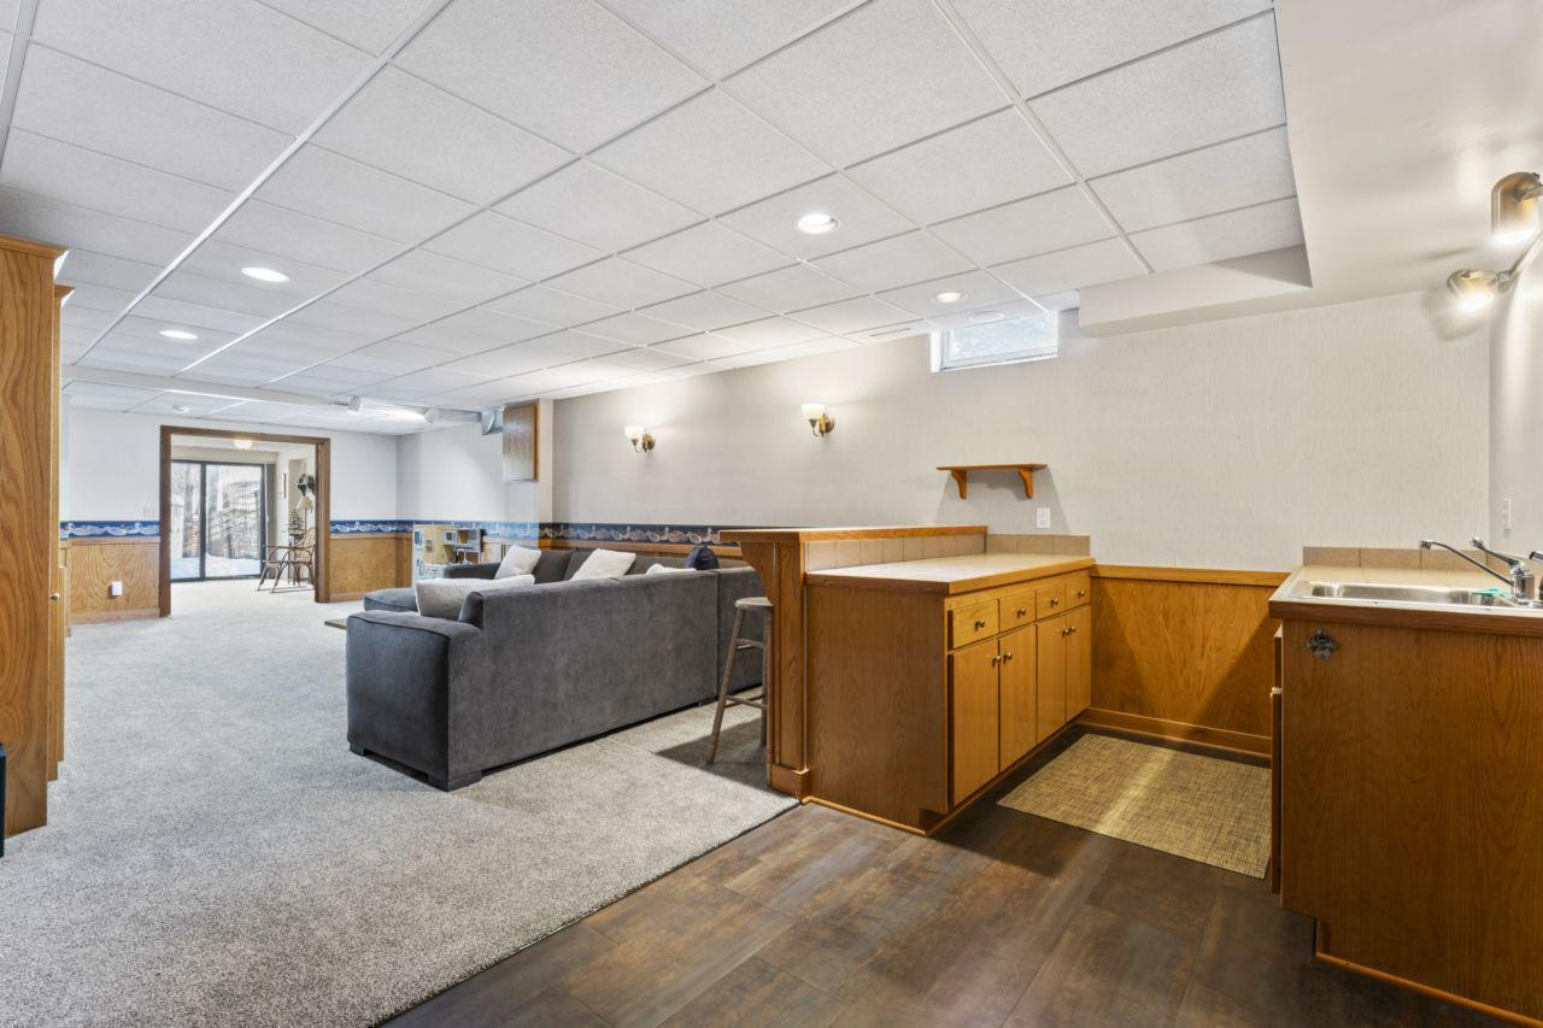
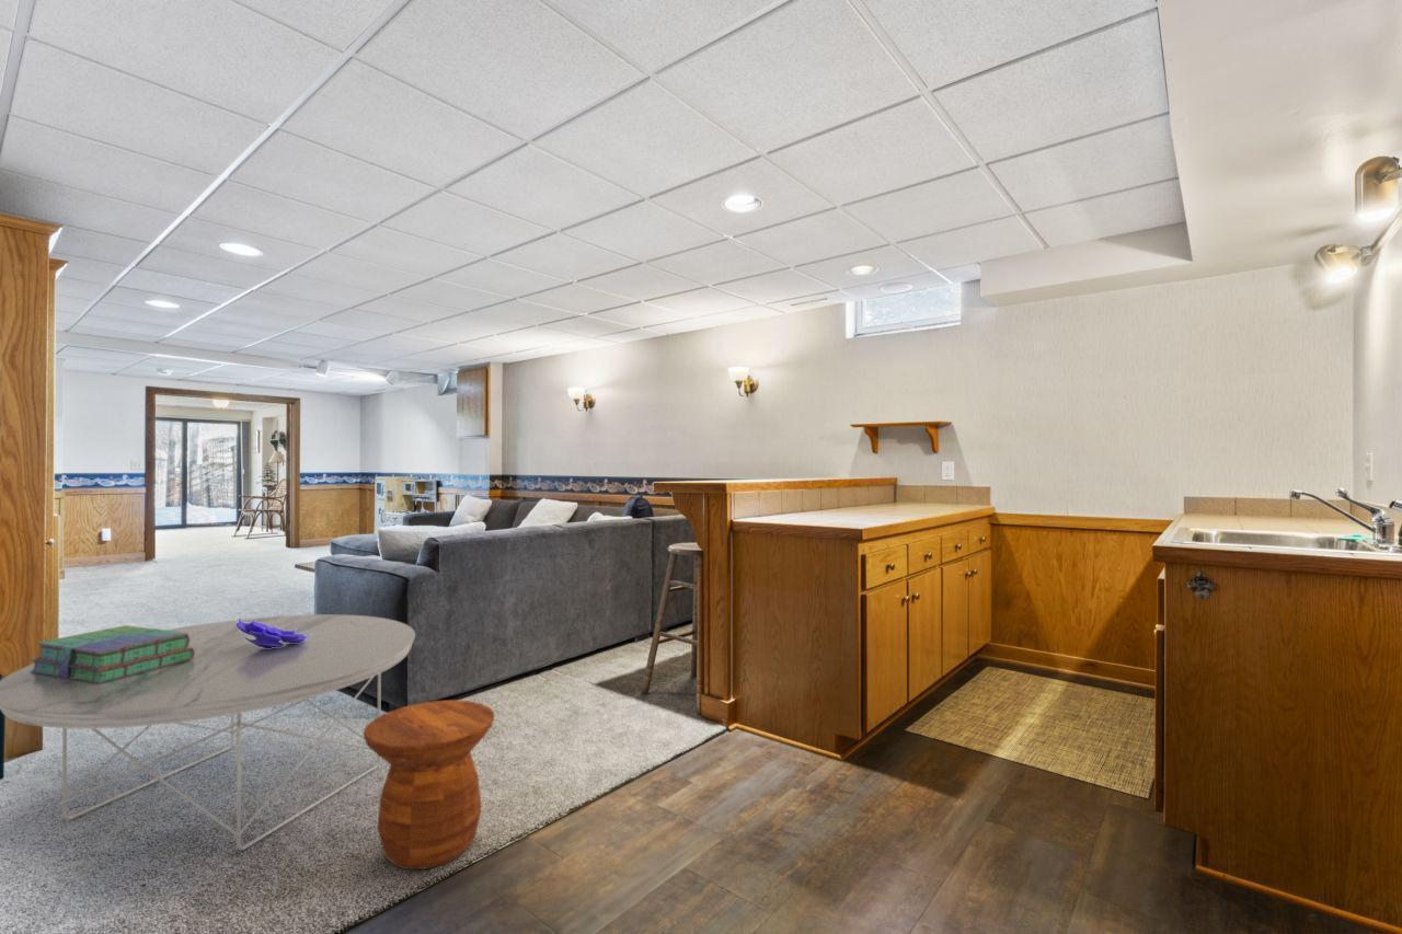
+ side table [363,699,495,870]
+ stack of books [28,624,195,683]
+ decorative bowl [235,618,312,648]
+ coffee table [0,613,416,852]
